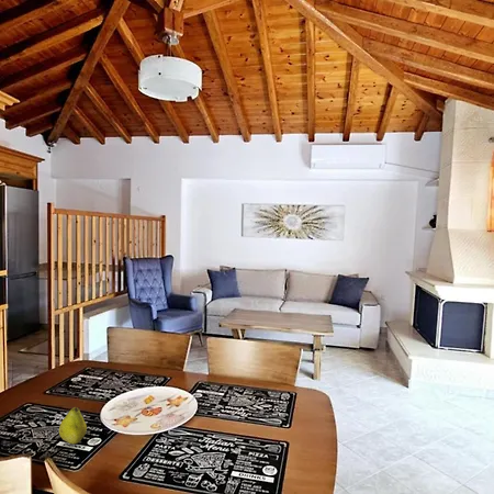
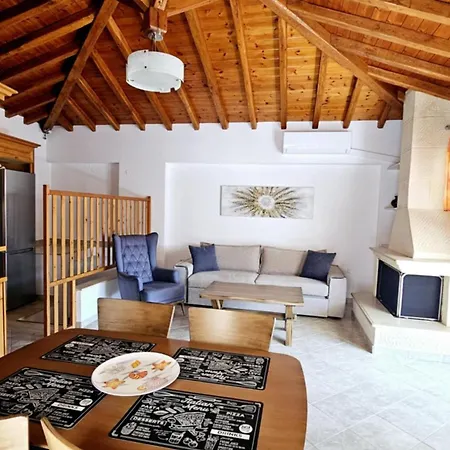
- fruit [58,406,88,445]
